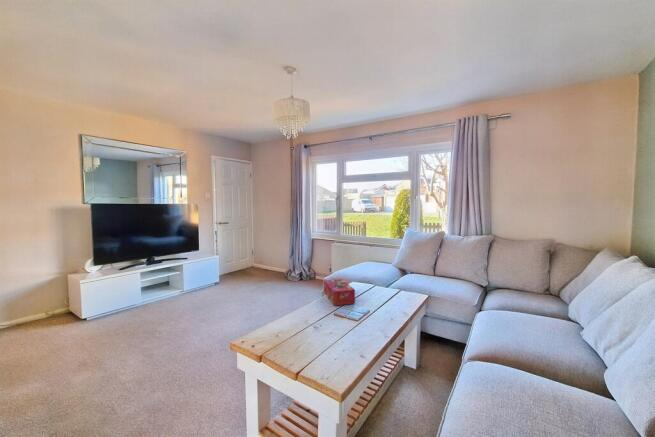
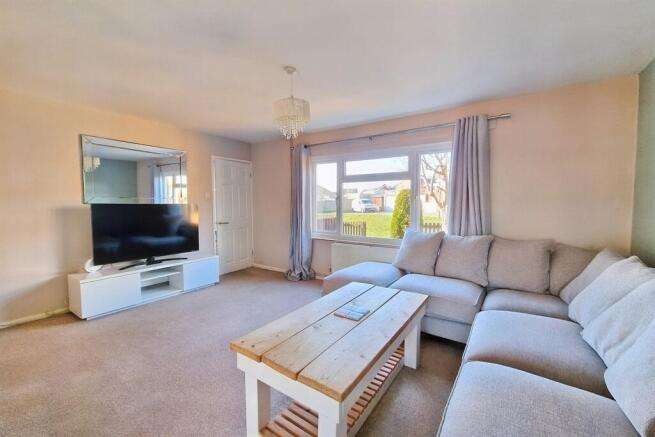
- tissue box [323,278,356,307]
